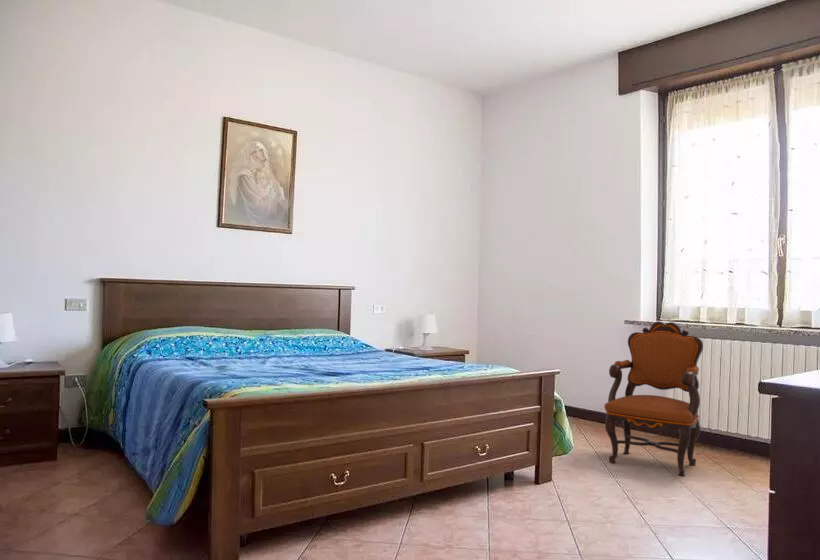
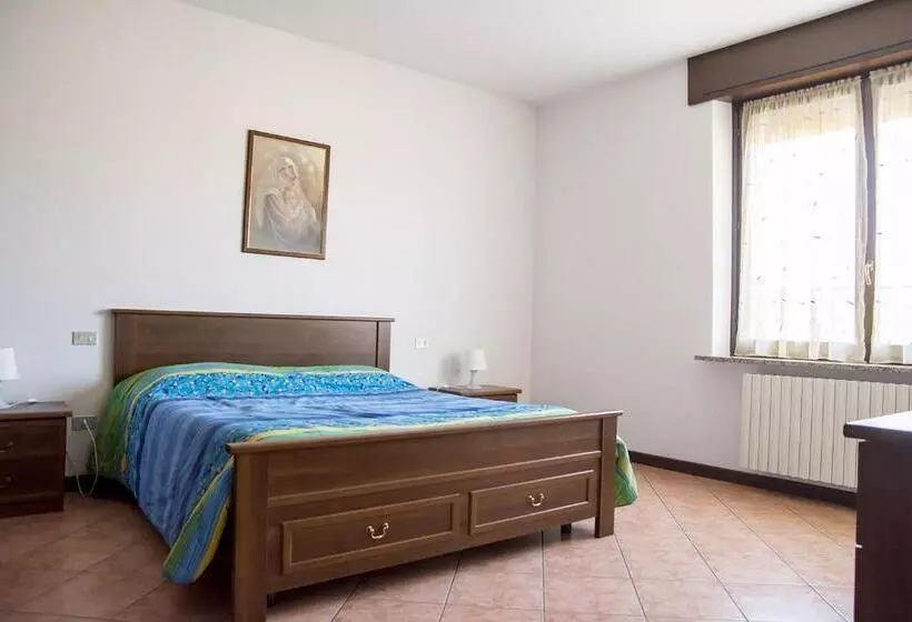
- armchair [603,320,704,477]
